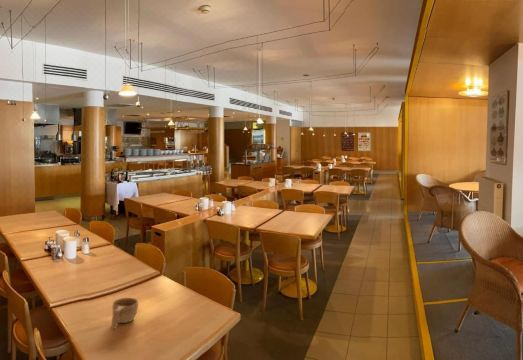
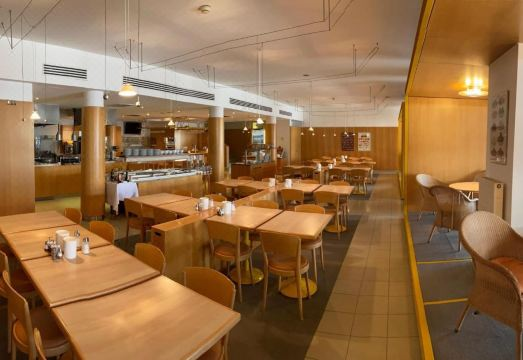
- cup [110,297,139,330]
